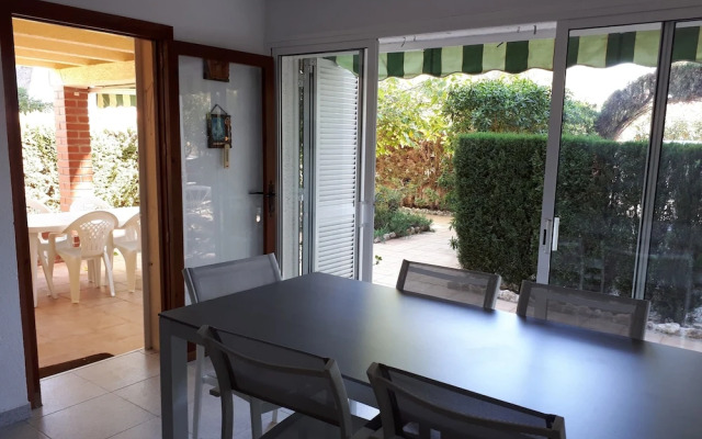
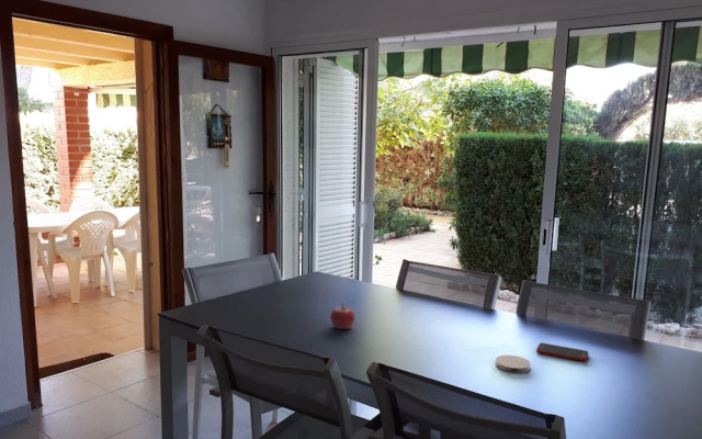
+ fruit [329,303,356,330]
+ coaster [495,354,532,374]
+ cell phone [535,341,589,362]
